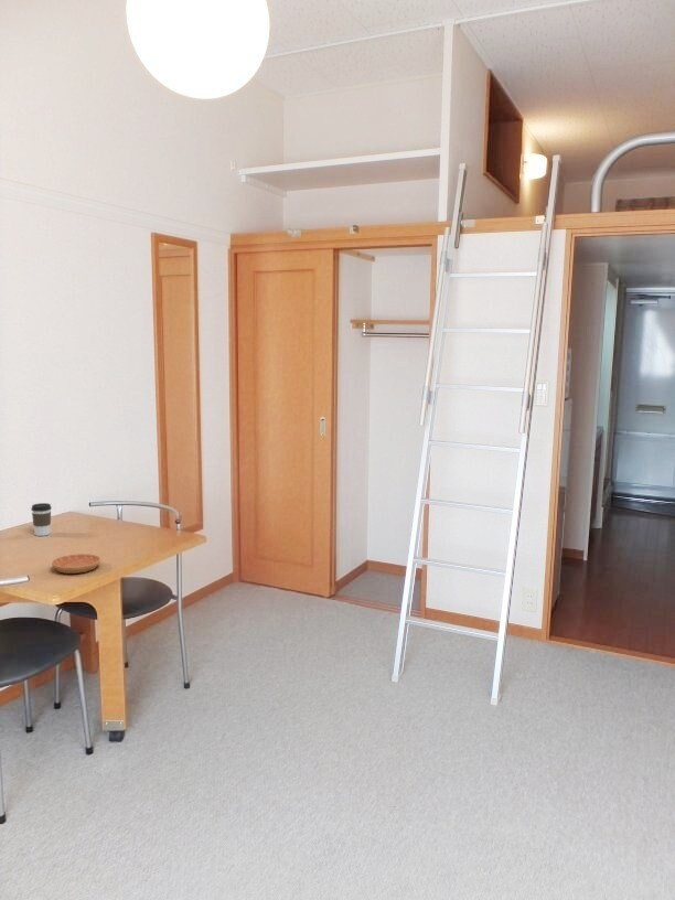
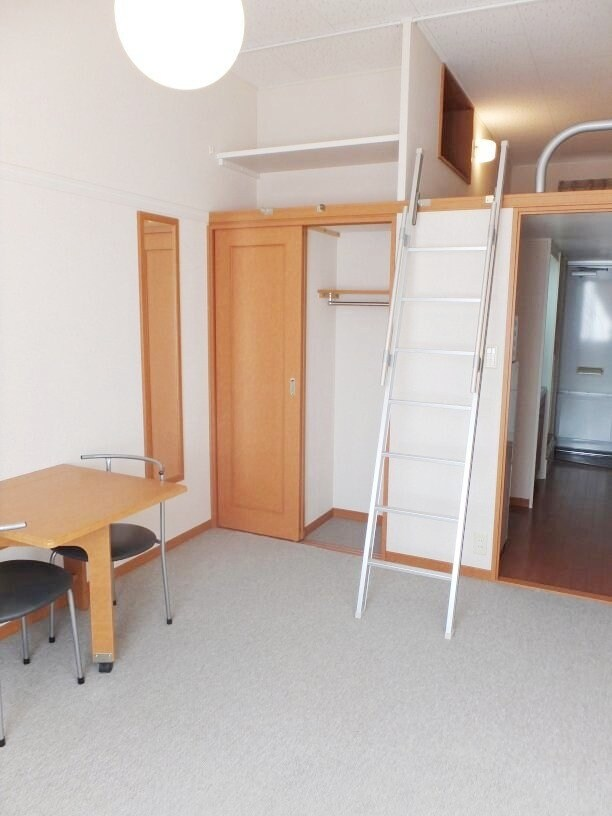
- coffee cup [30,502,53,537]
- saucer [51,553,101,575]
